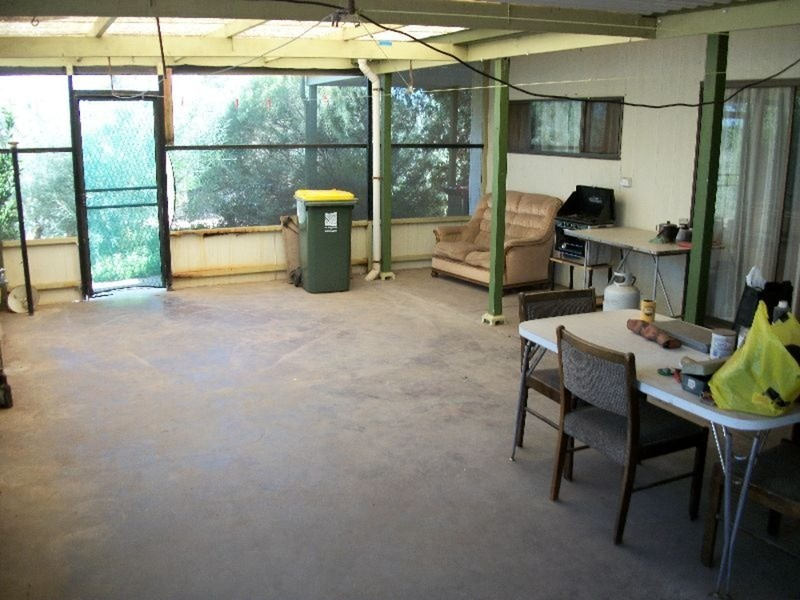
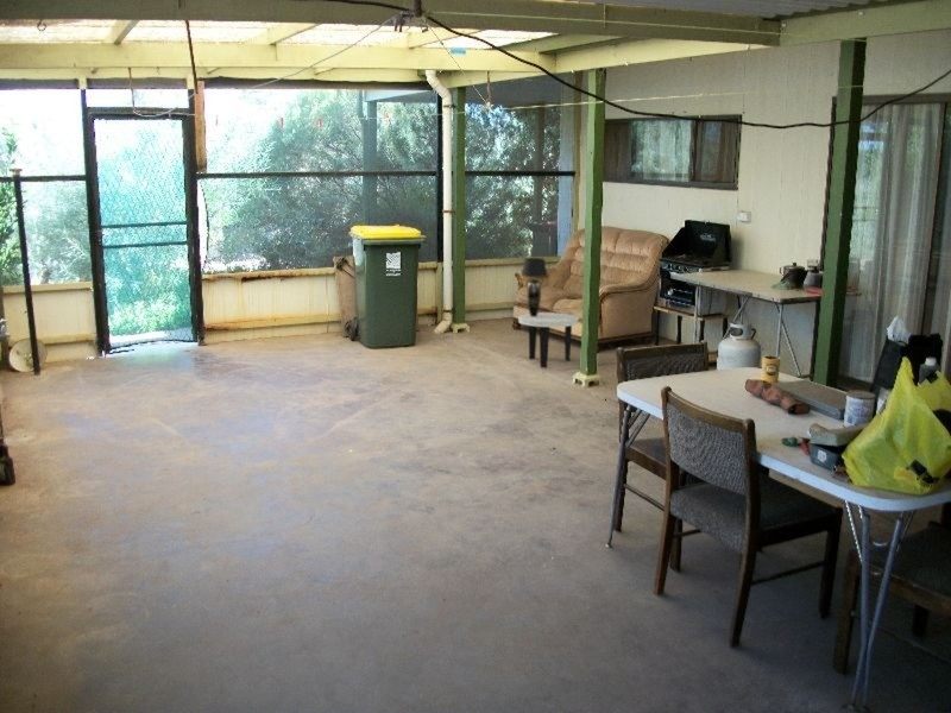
+ side table [517,311,580,368]
+ table lamp [521,257,548,317]
